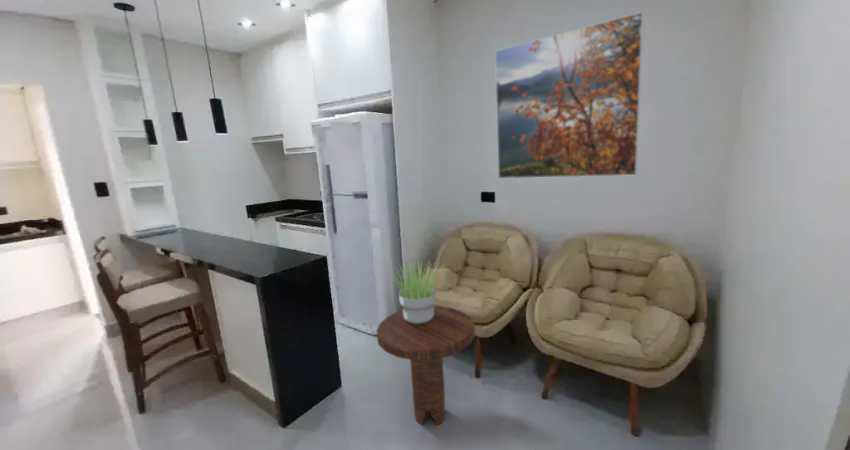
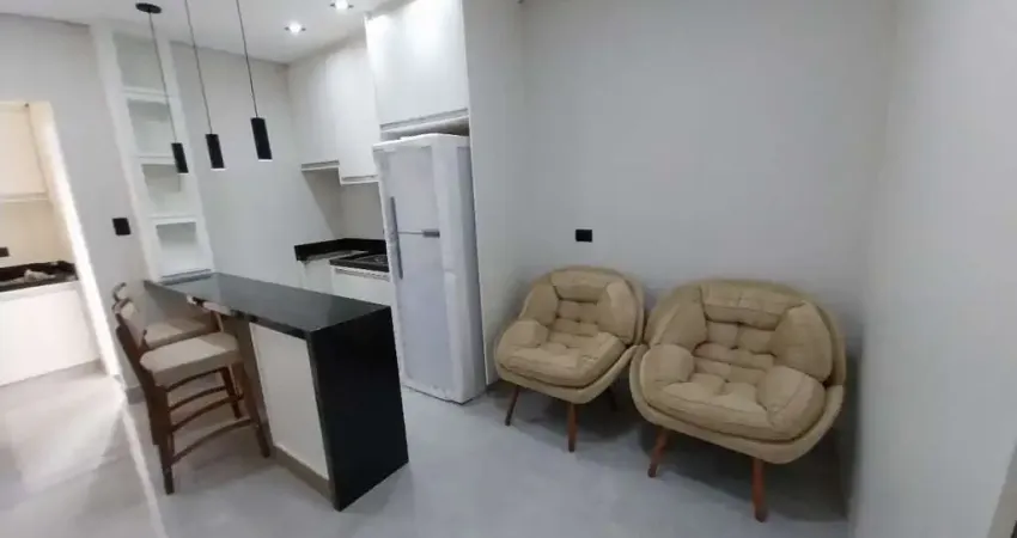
- potted plant [385,258,447,323]
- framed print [494,11,645,179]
- side table [376,305,476,426]
